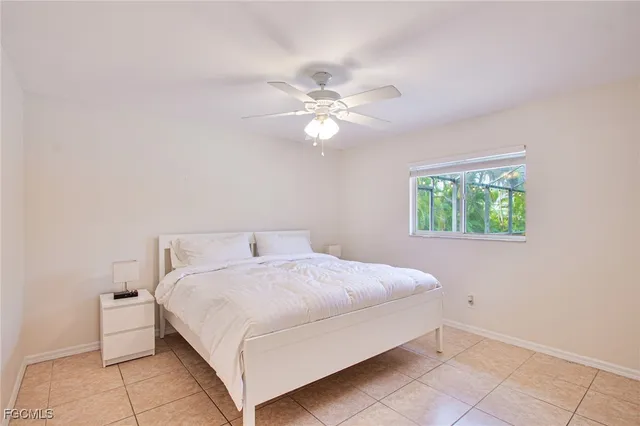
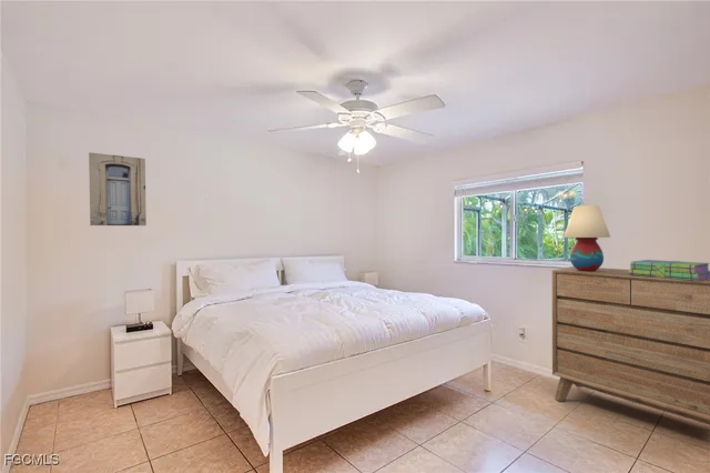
+ stack of books [628,259,710,281]
+ table lamp [562,204,611,271]
+ dresser [551,265,710,425]
+ wall art [88,151,148,227]
